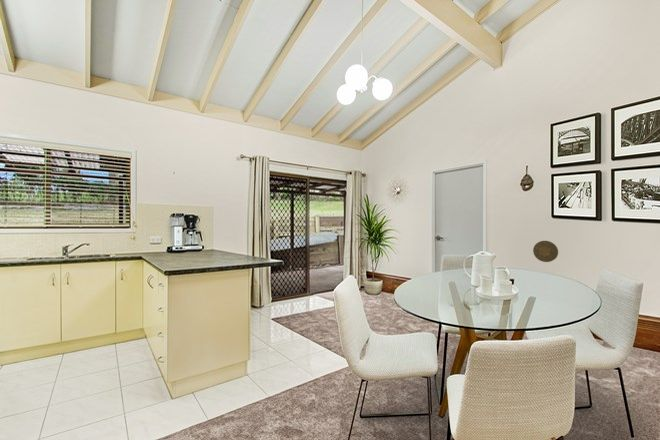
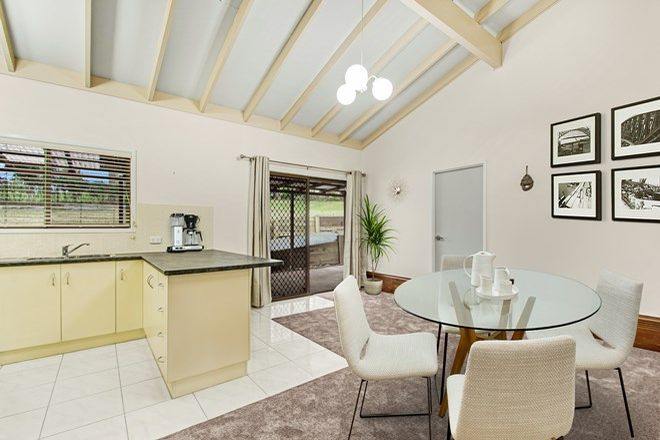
- decorative plate [532,240,559,263]
